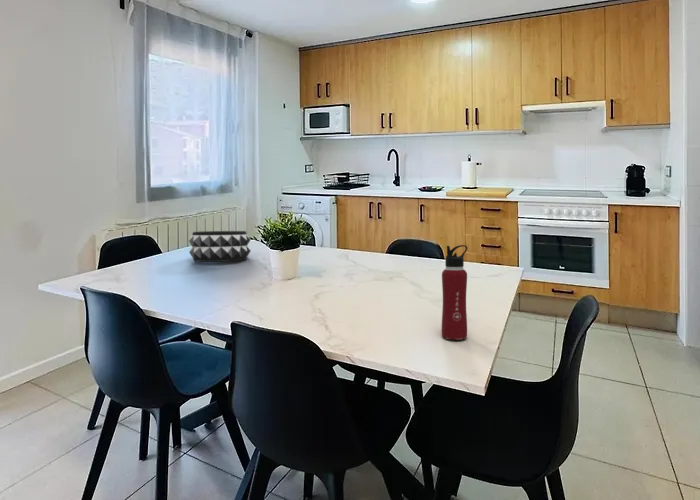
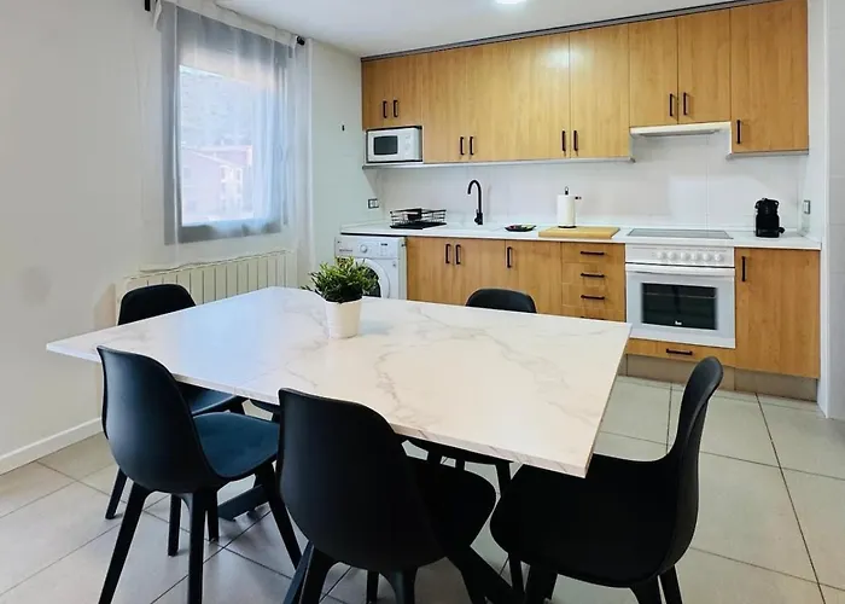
- water bottle [441,244,468,341]
- decorative bowl [188,230,252,263]
